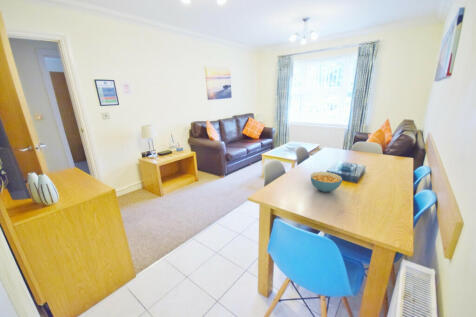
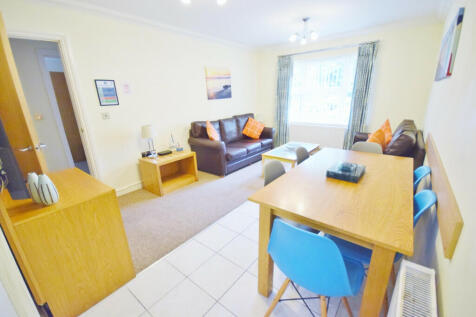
- cereal bowl [310,171,343,193]
